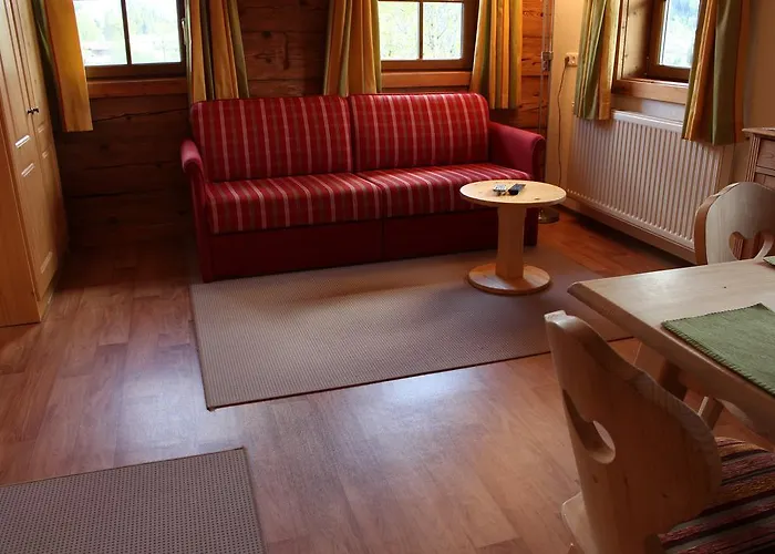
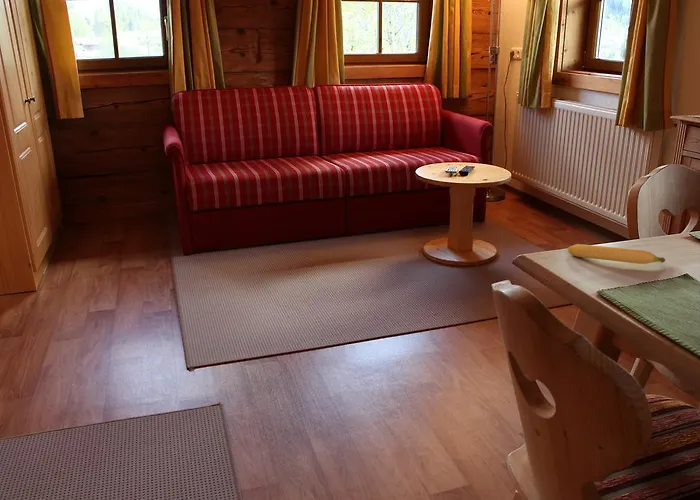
+ banana [567,243,666,265]
